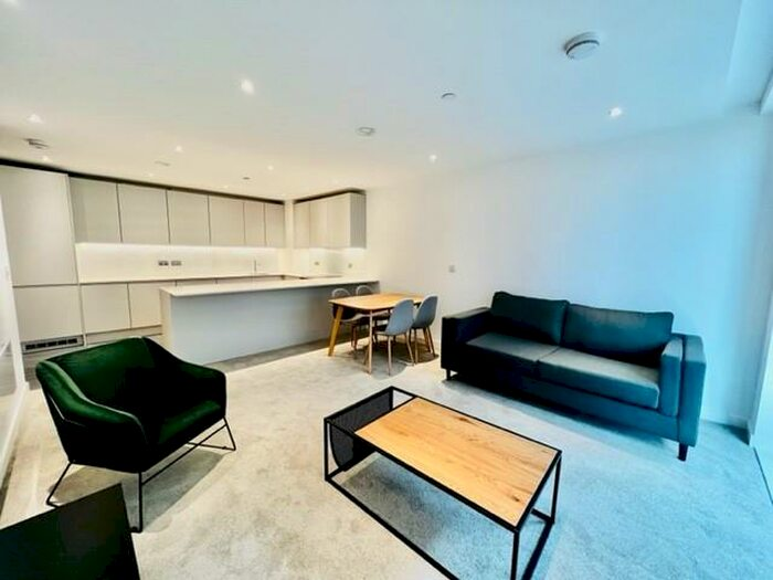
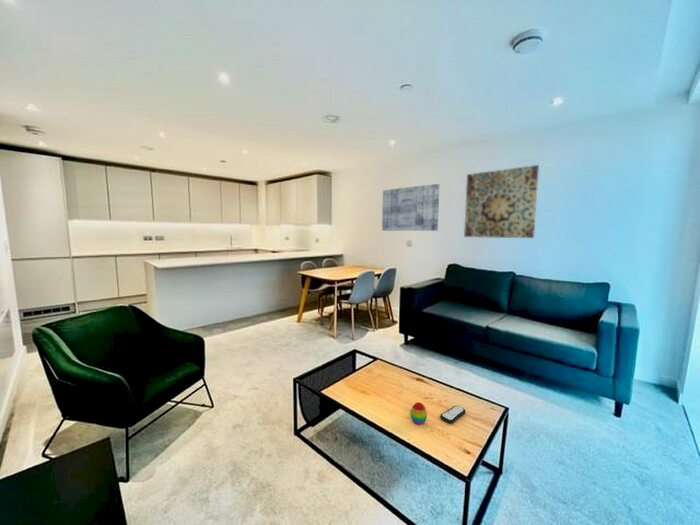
+ decorative egg [410,401,428,425]
+ wall art [381,183,440,232]
+ wall art [463,164,540,239]
+ remote control [439,405,467,425]
